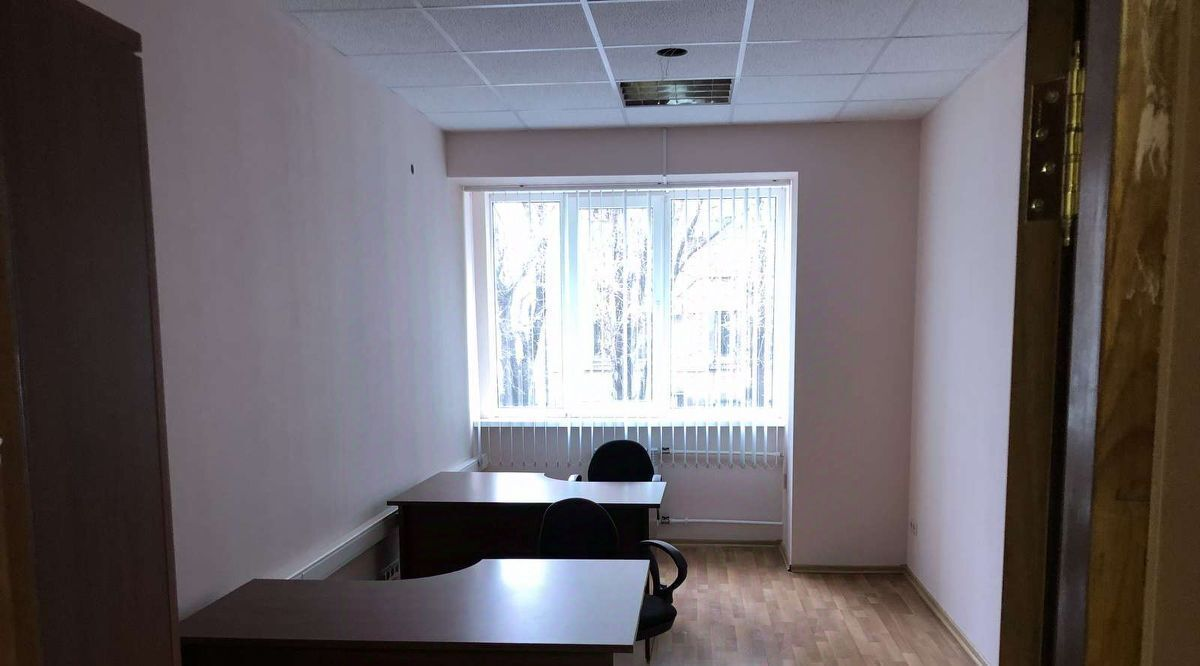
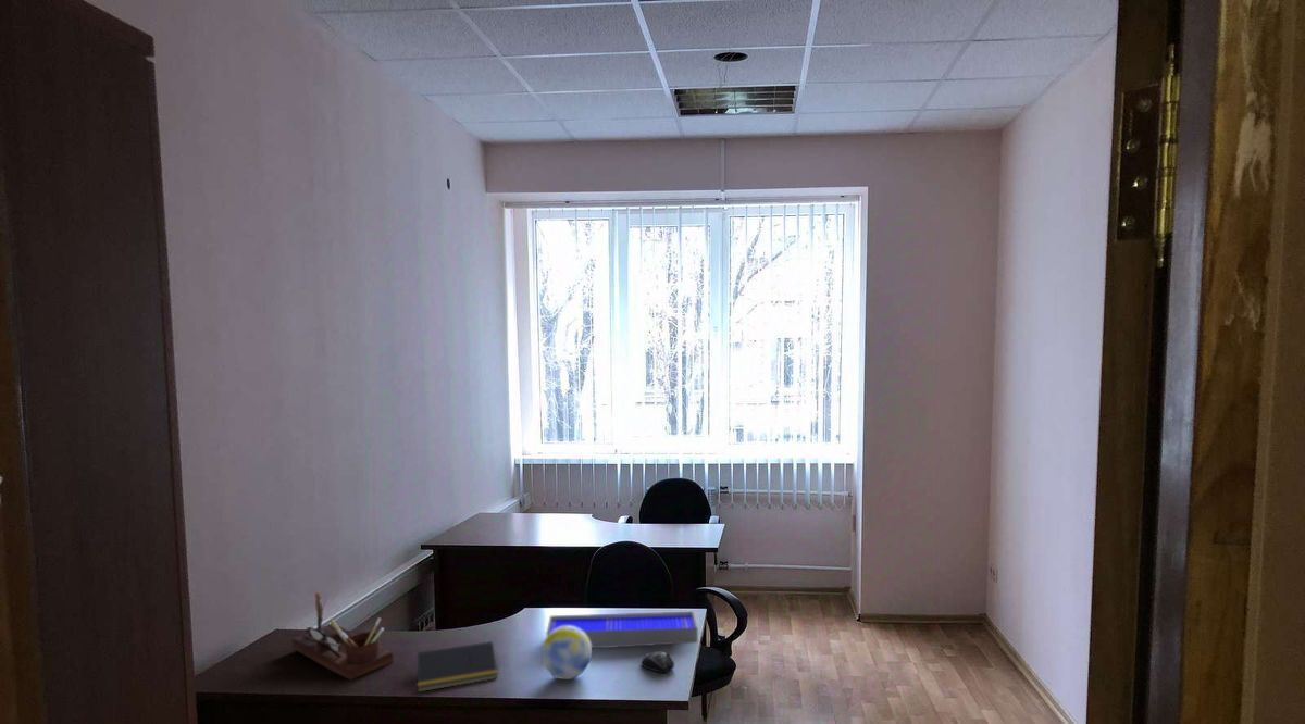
+ notepad [414,640,499,694]
+ desk organizer [290,591,395,681]
+ decorative ball [540,626,593,681]
+ planter box [546,611,699,649]
+ computer mouse [639,650,675,674]
